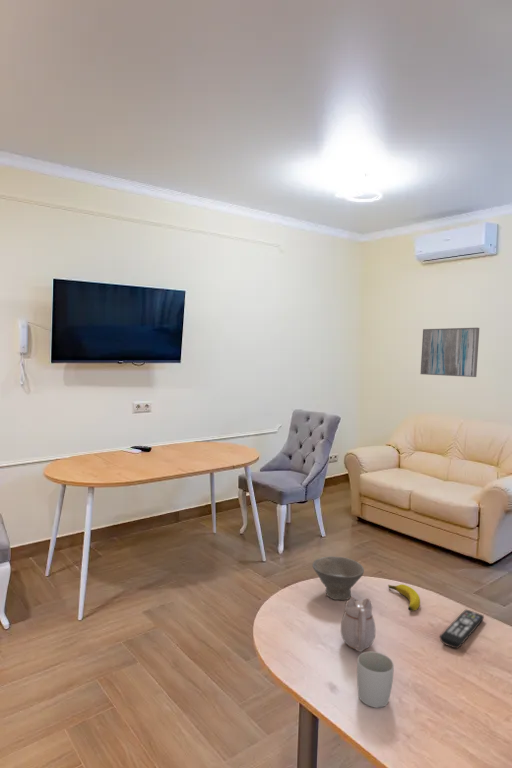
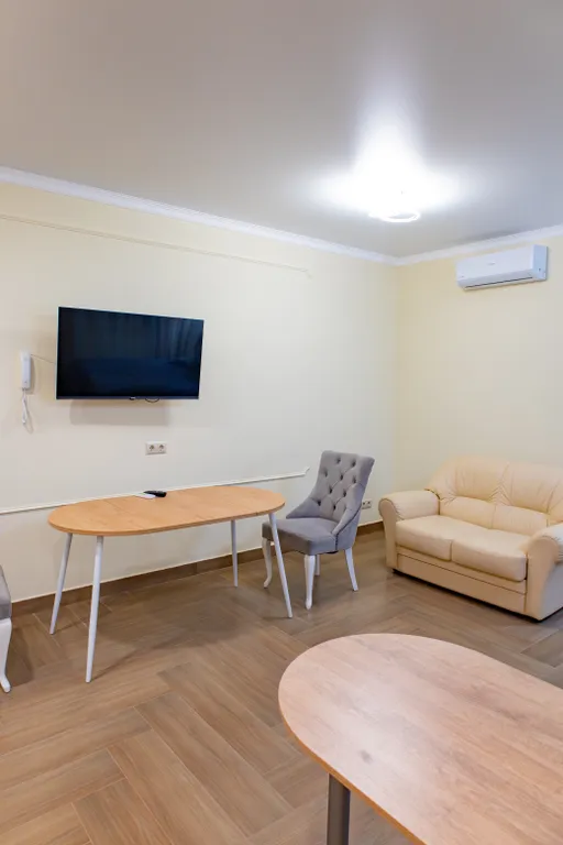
- remote control [439,609,485,649]
- banana [387,583,421,612]
- bowl [311,555,365,601]
- teapot [340,596,377,653]
- mug [356,651,395,709]
- wall art [419,327,480,378]
